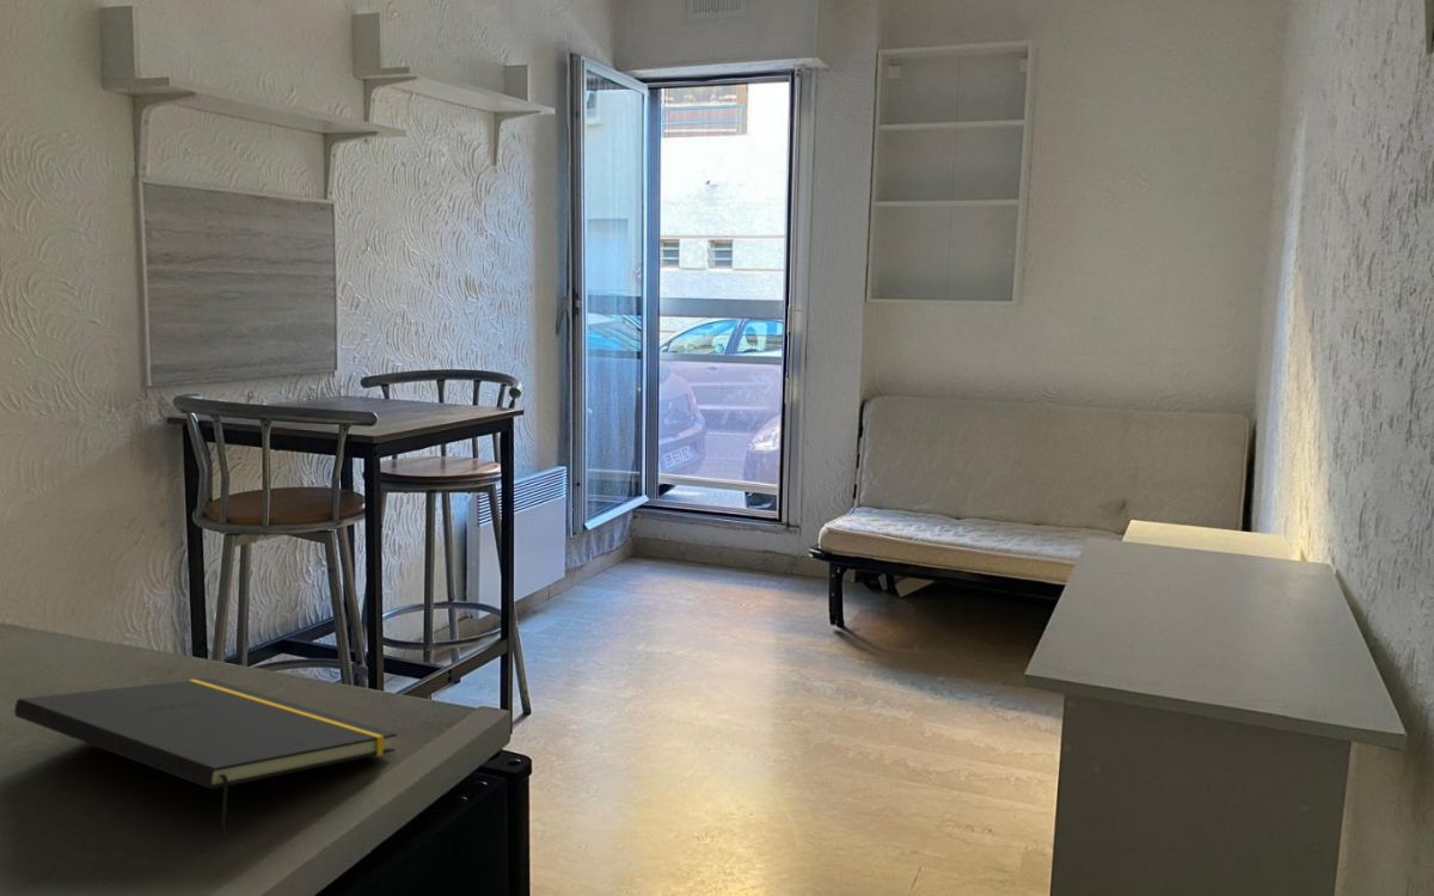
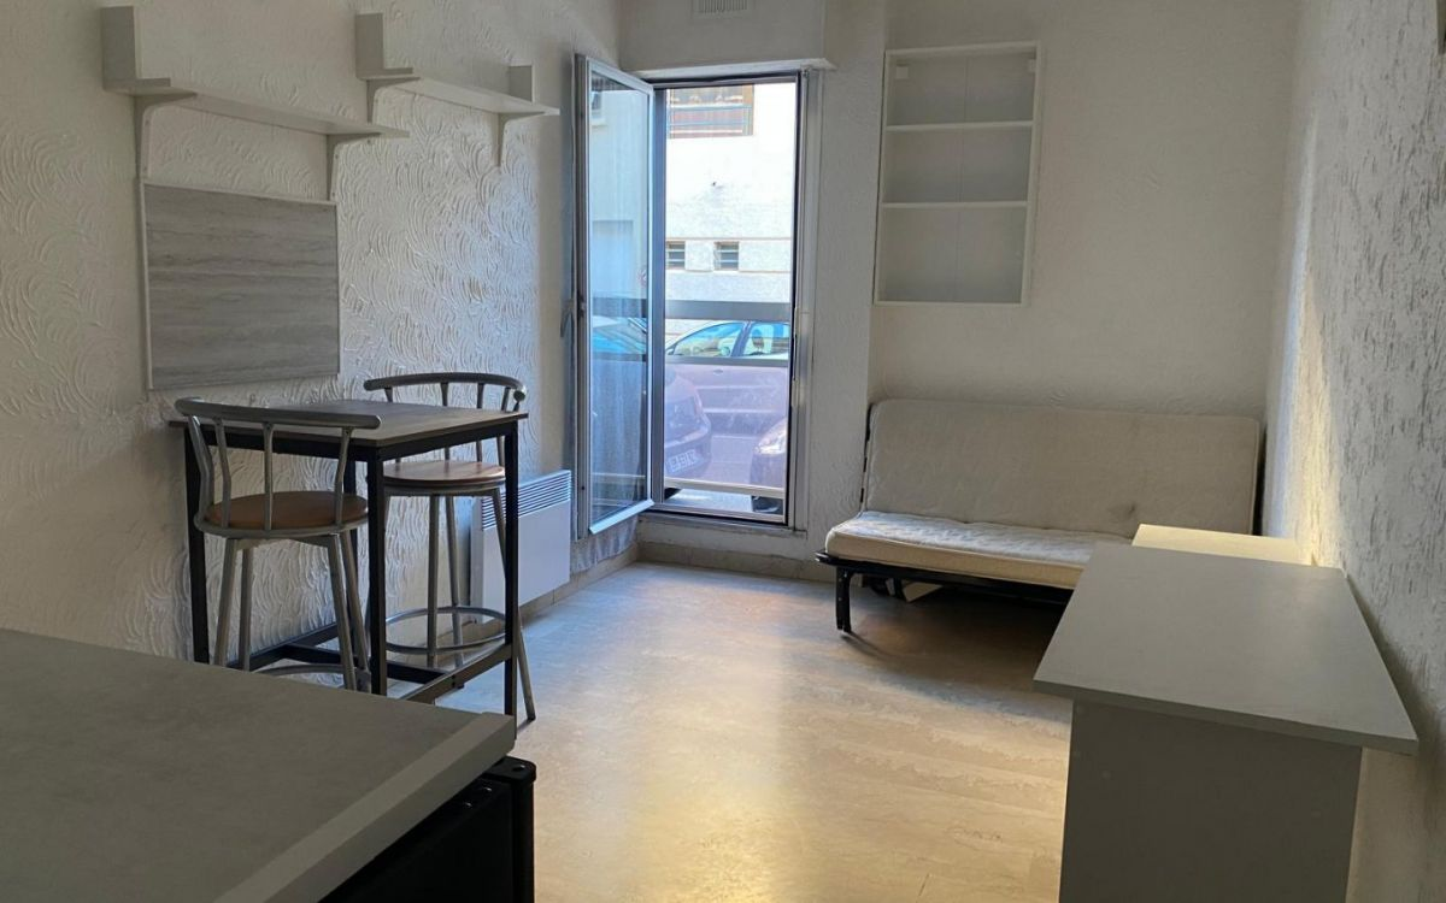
- notepad [13,677,398,837]
